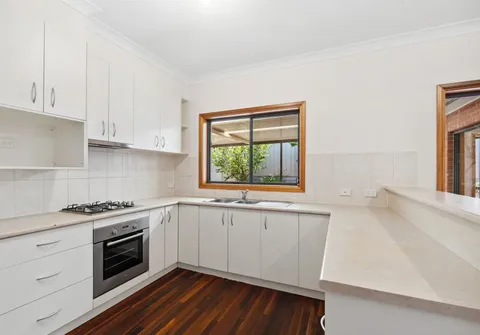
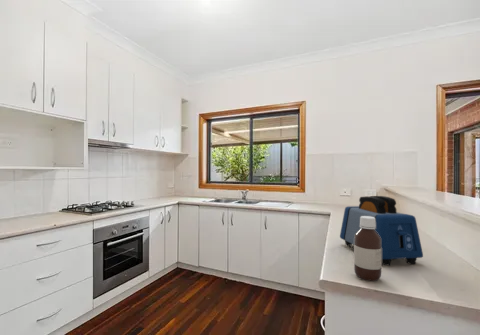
+ toaster [339,195,424,267]
+ bottle [353,216,383,282]
